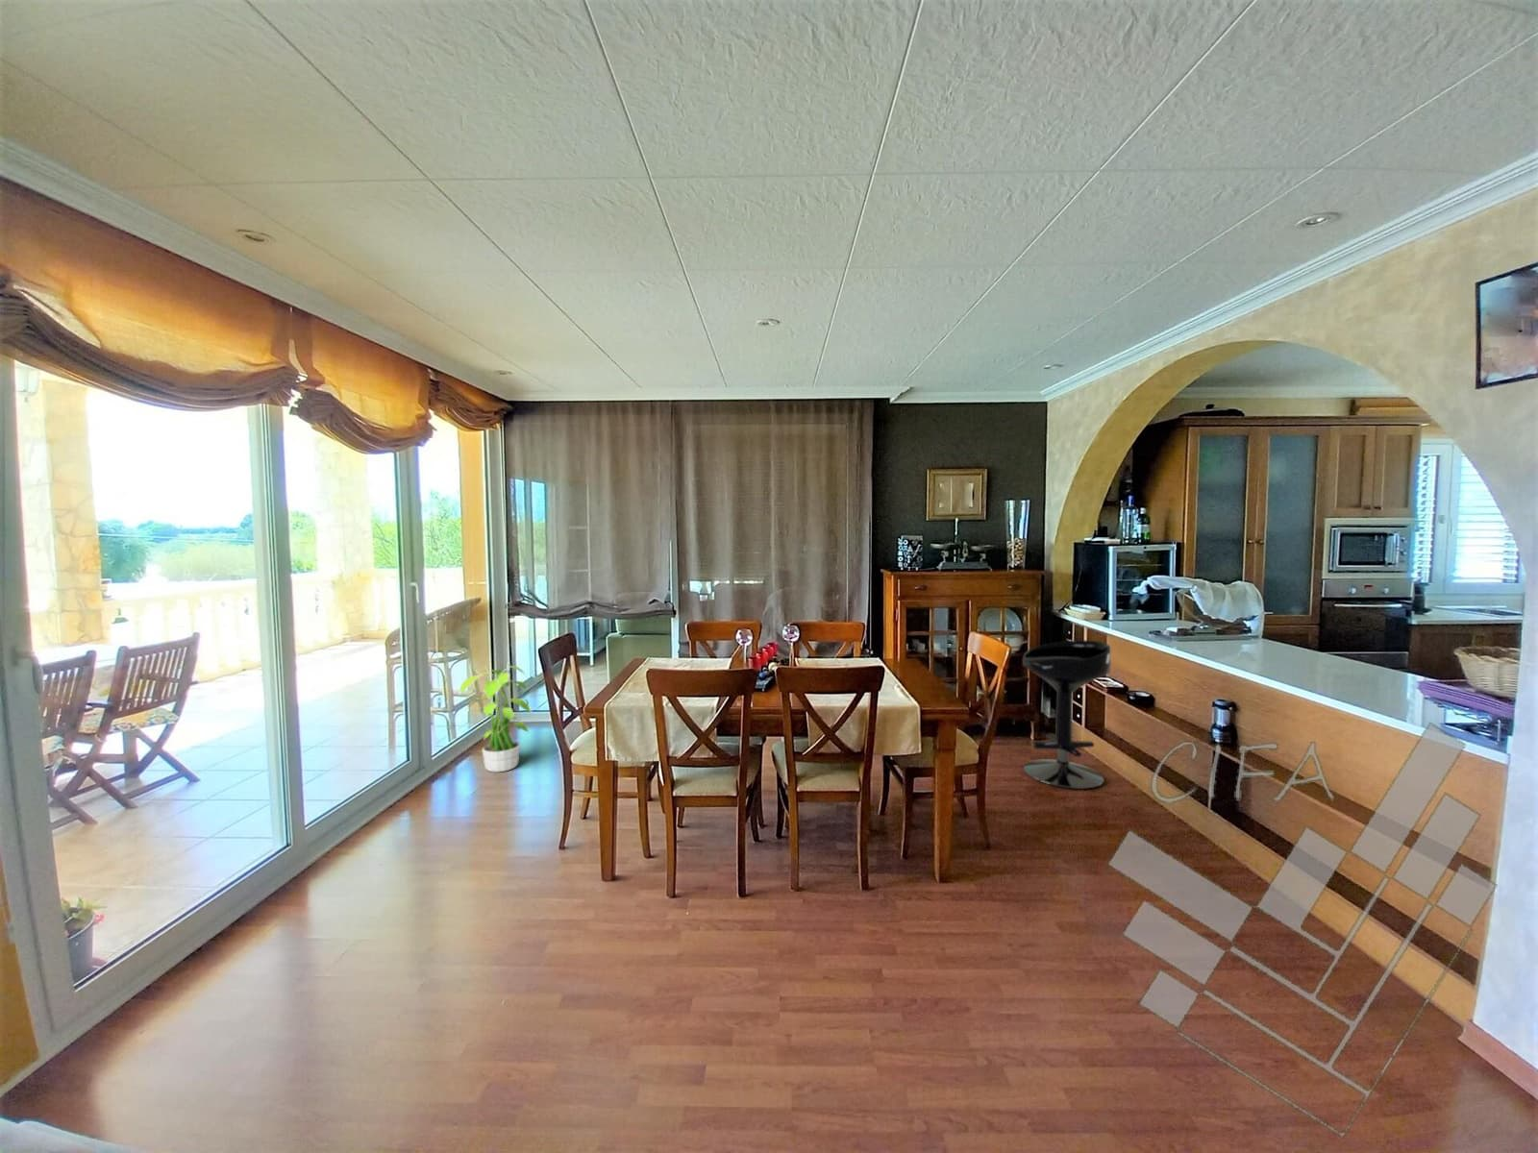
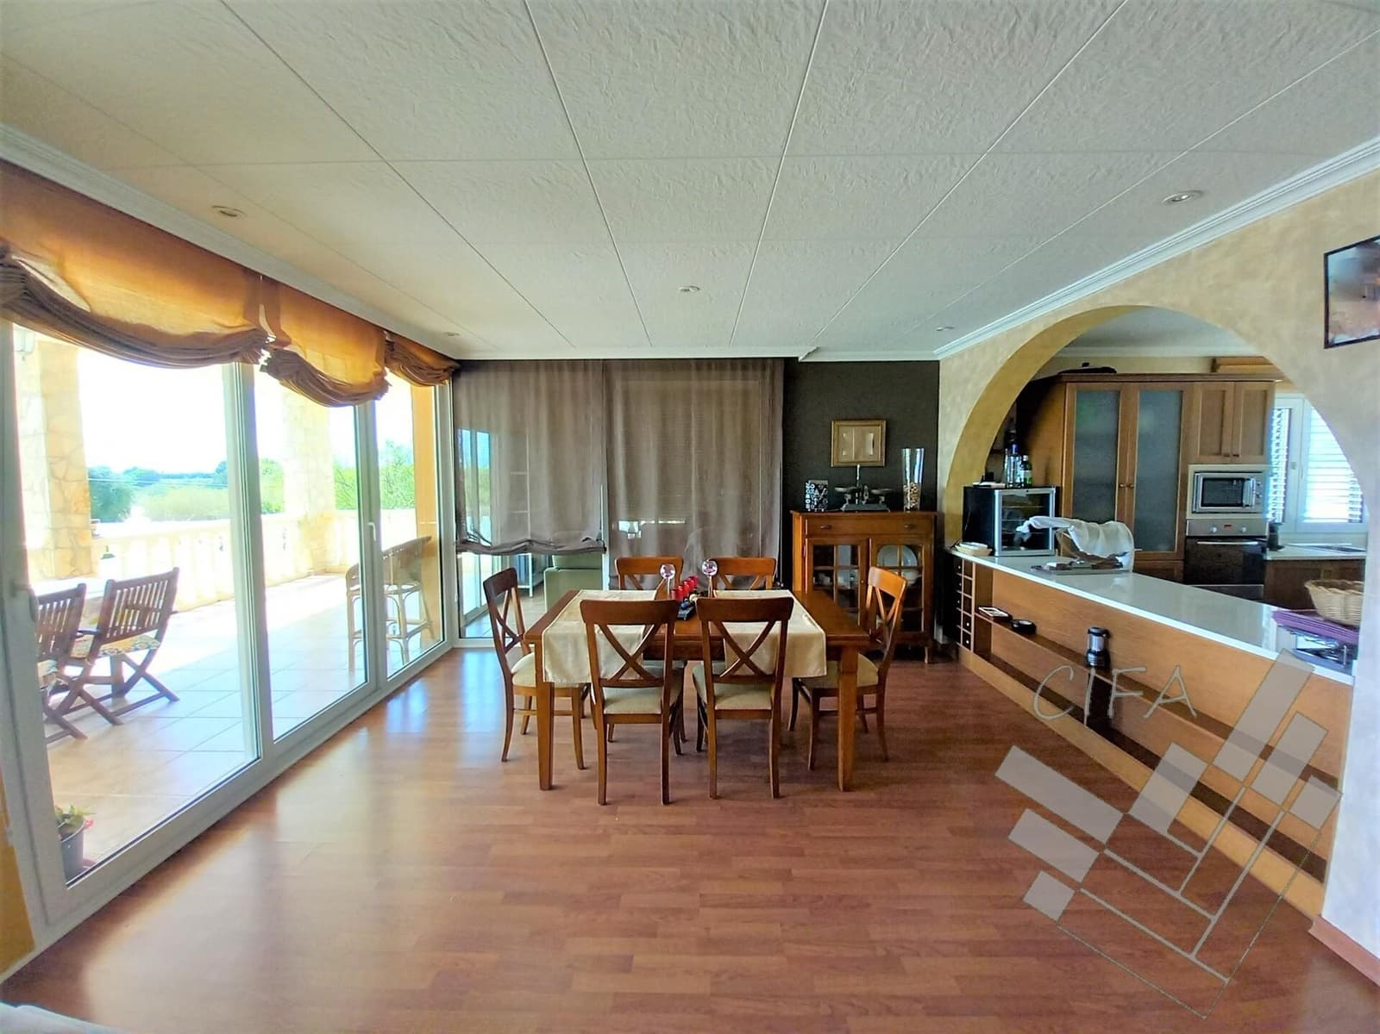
- potted plant [458,665,533,774]
- bar stool [1022,639,1112,790]
